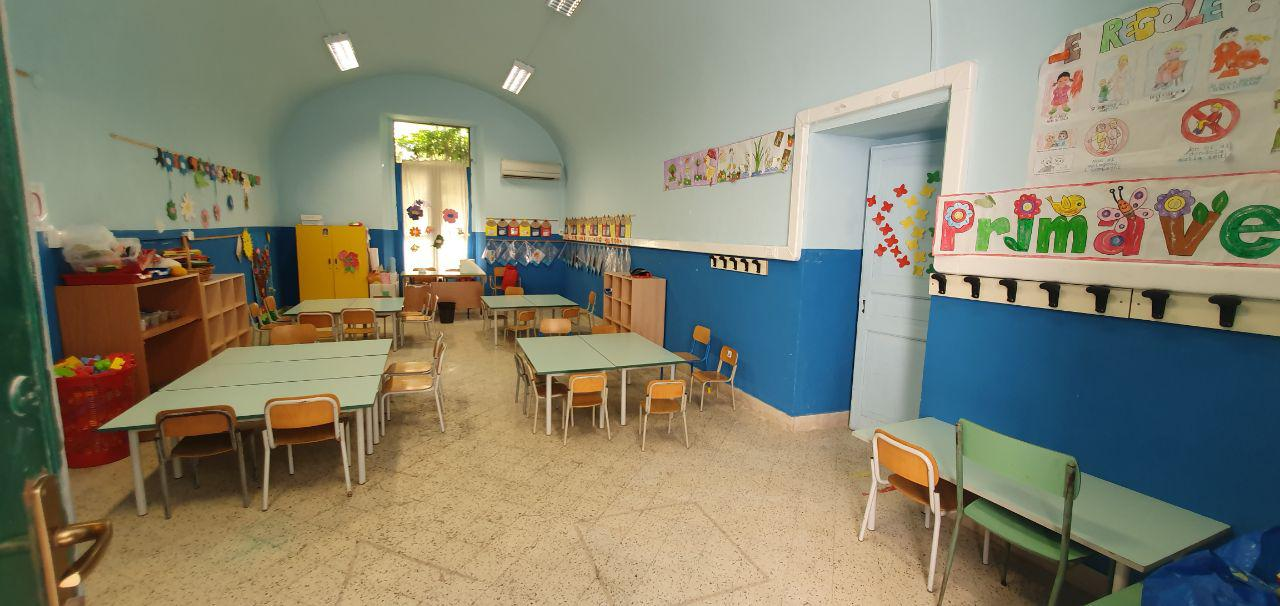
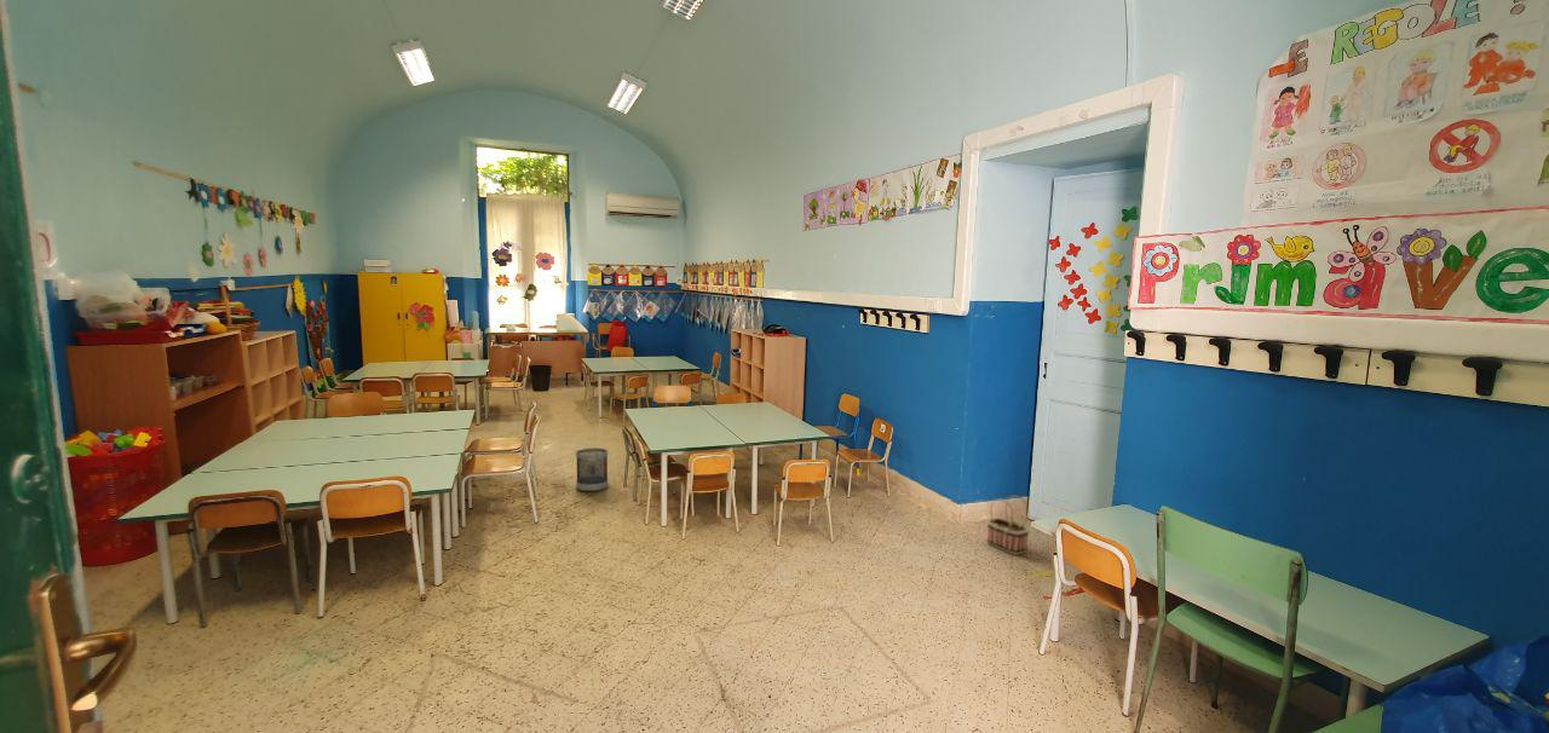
+ basket [986,495,1031,555]
+ wastebasket [575,448,609,492]
